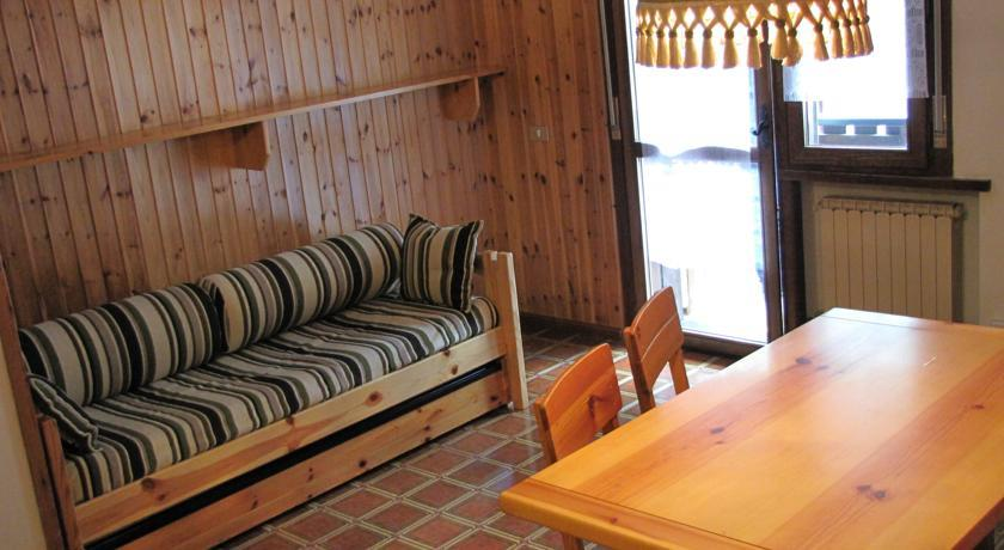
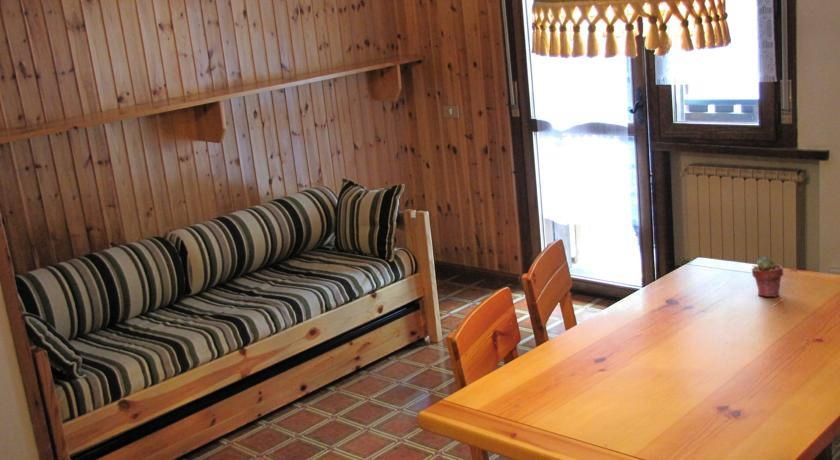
+ potted succulent [751,256,784,298]
